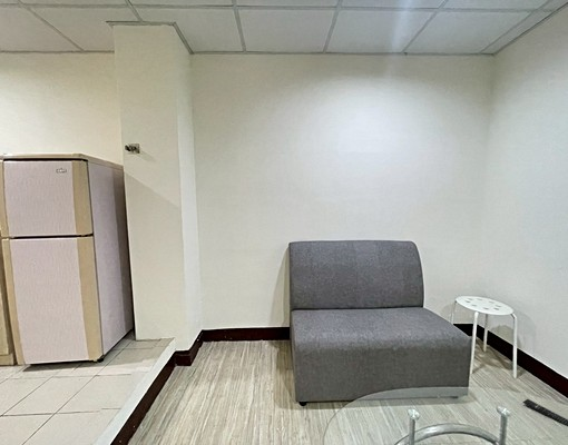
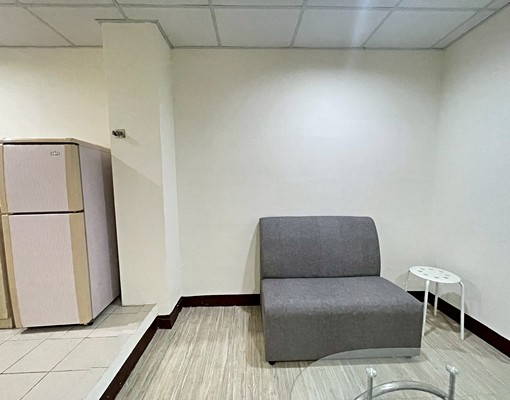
- remote control [522,398,568,427]
